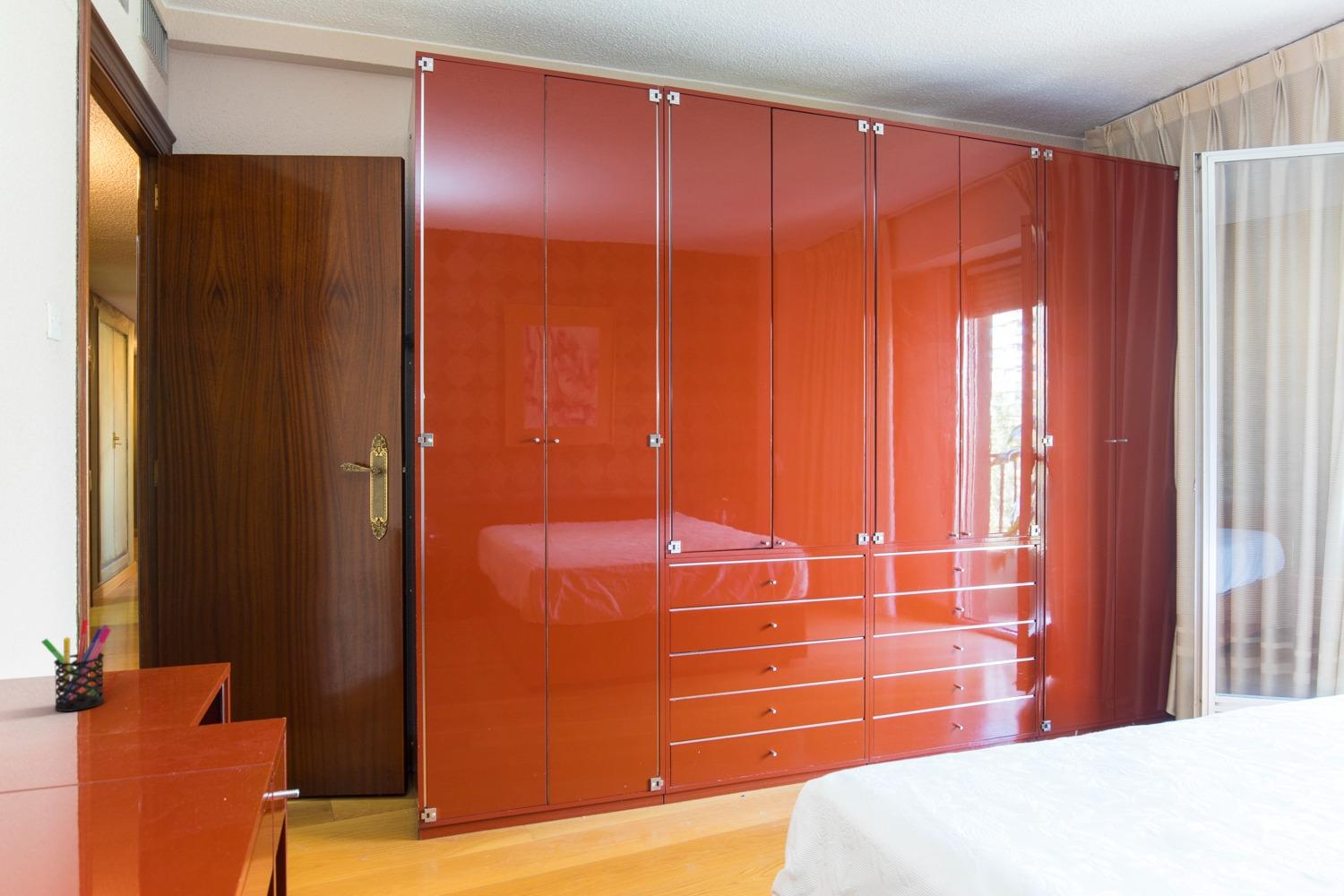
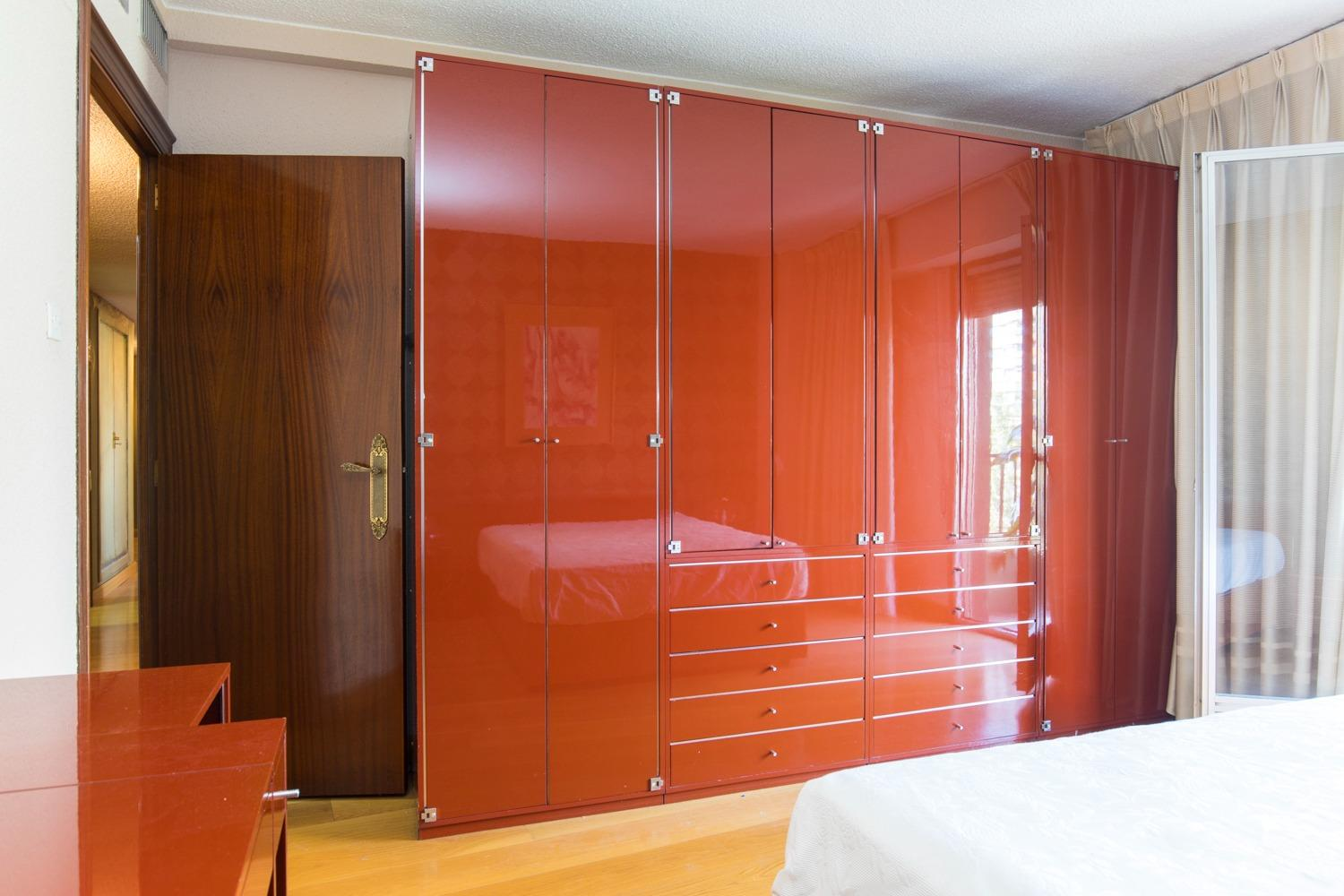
- pen holder [40,619,112,712]
